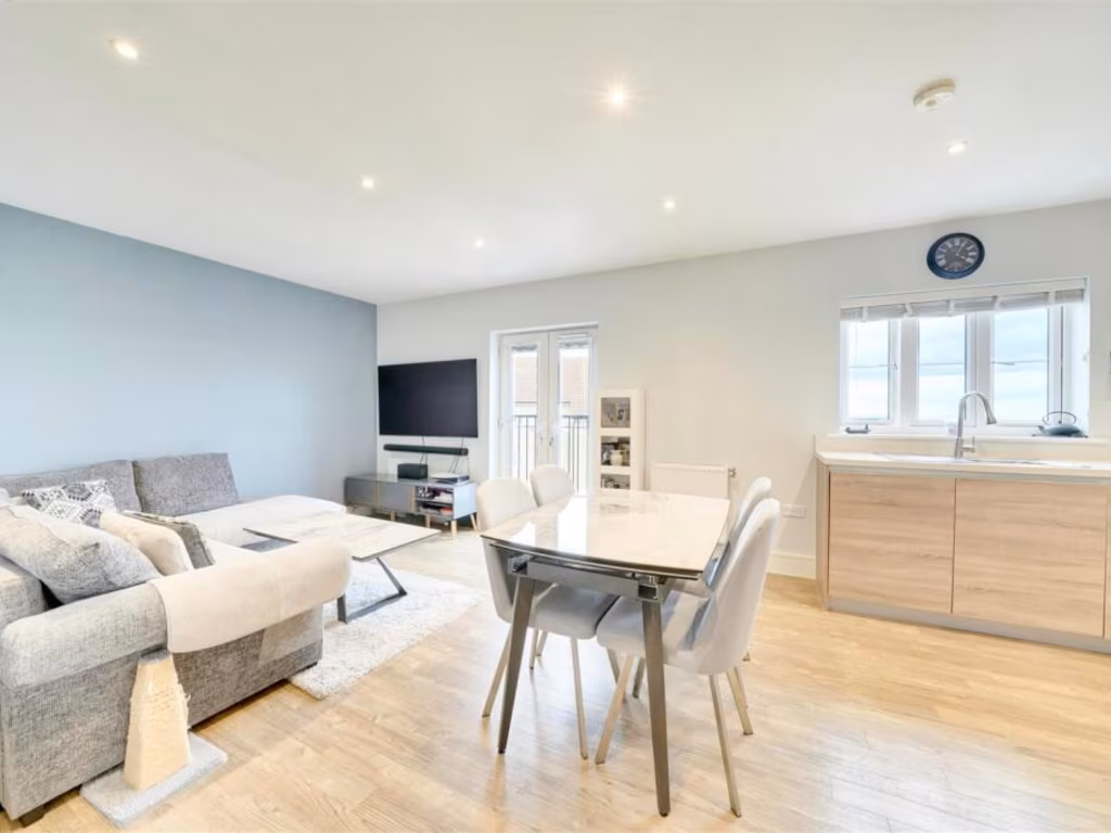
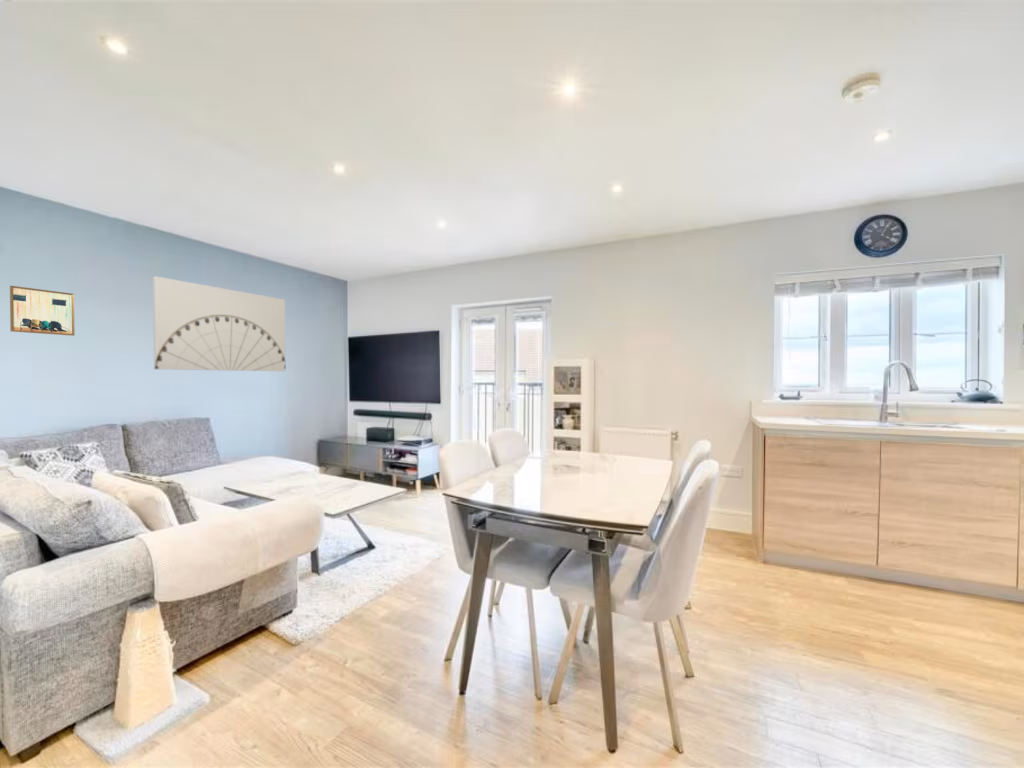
+ wall art [9,285,76,337]
+ wall art [152,275,287,372]
